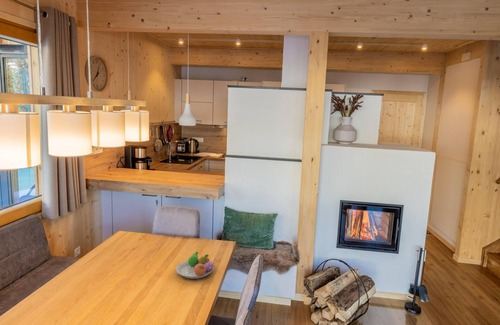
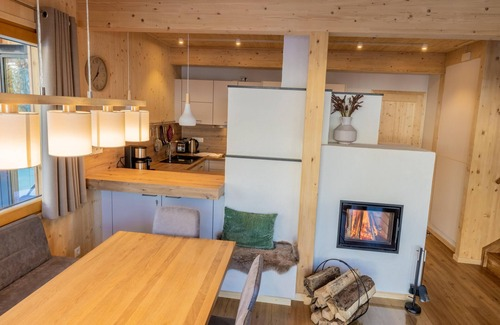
- fruit bowl [175,251,215,280]
